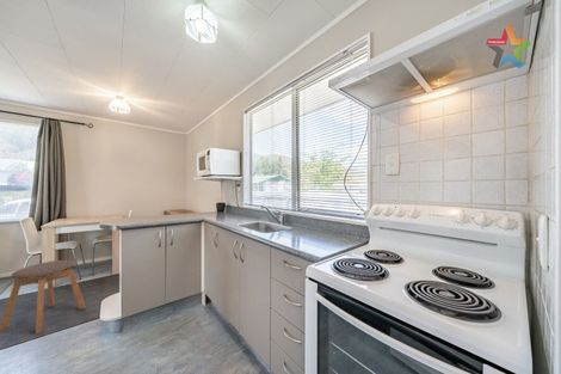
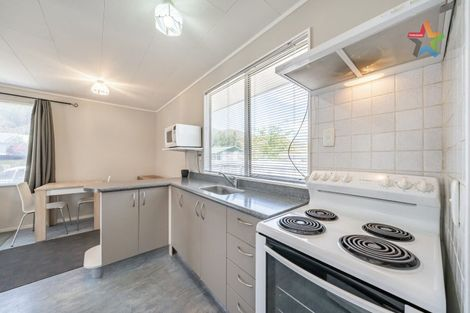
- stool [0,259,86,336]
